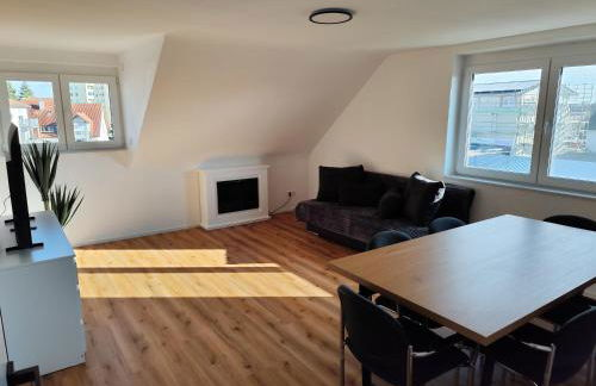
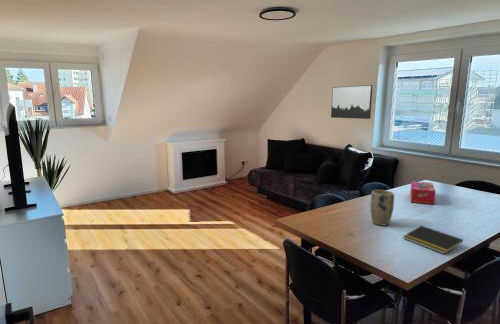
+ plant pot [369,189,395,226]
+ notepad [402,225,464,255]
+ tissue box [409,180,437,206]
+ wall art [330,84,374,120]
